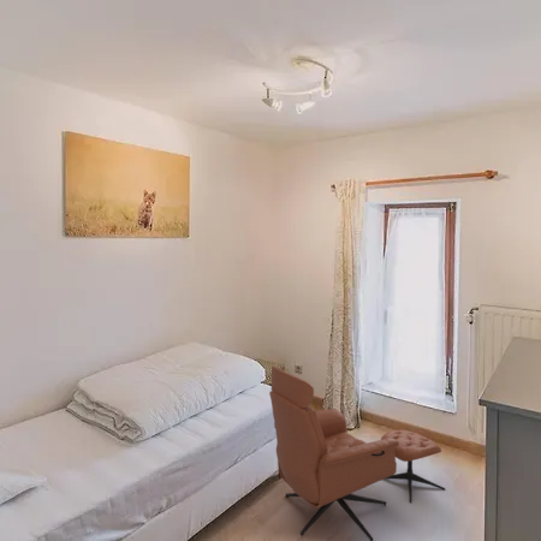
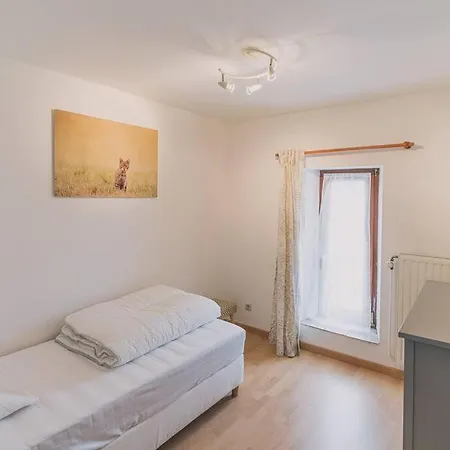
- armchair [268,365,446,541]
